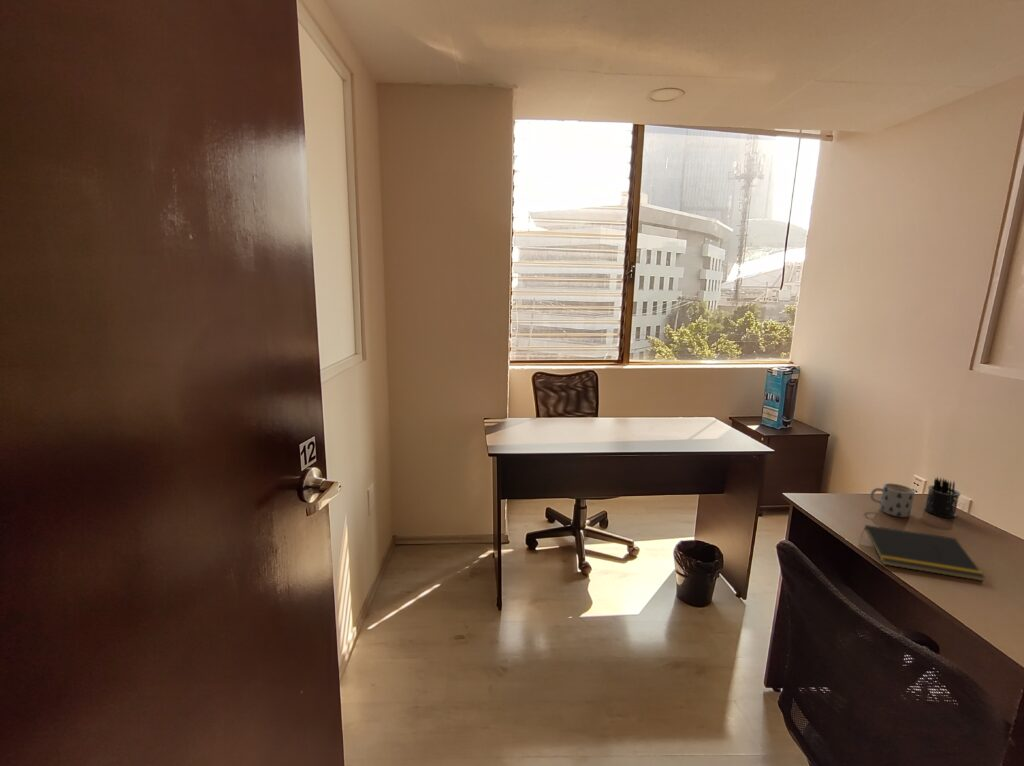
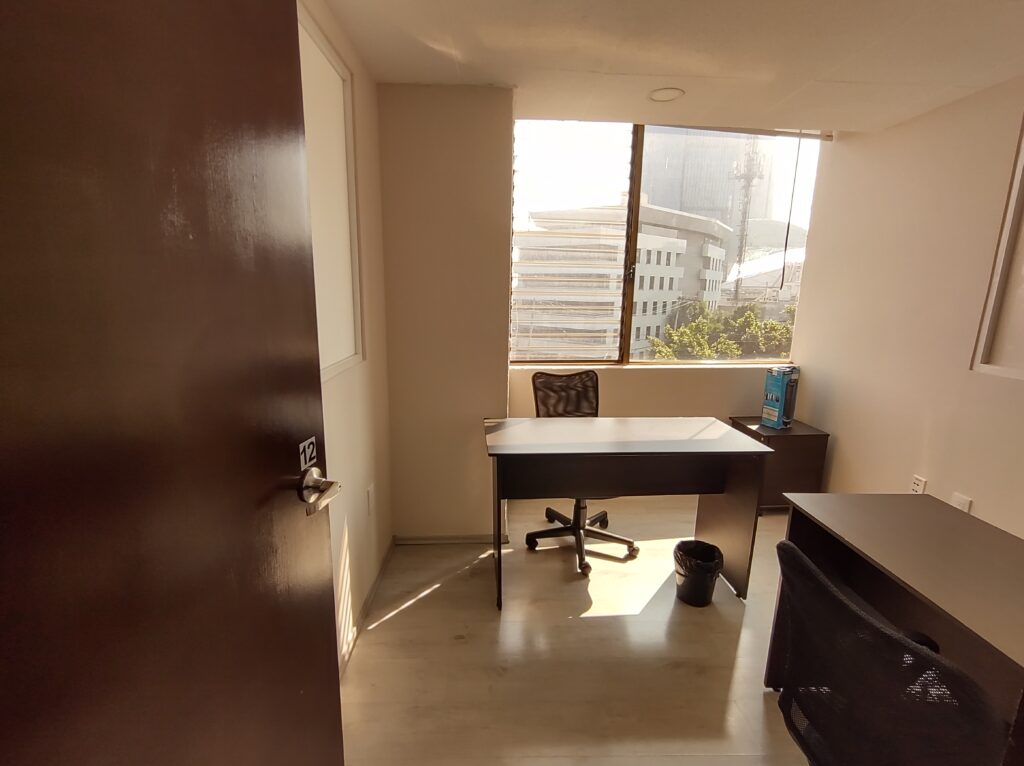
- notepad [860,524,986,582]
- pen holder [923,475,961,519]
- mug [869,482,916,518]
